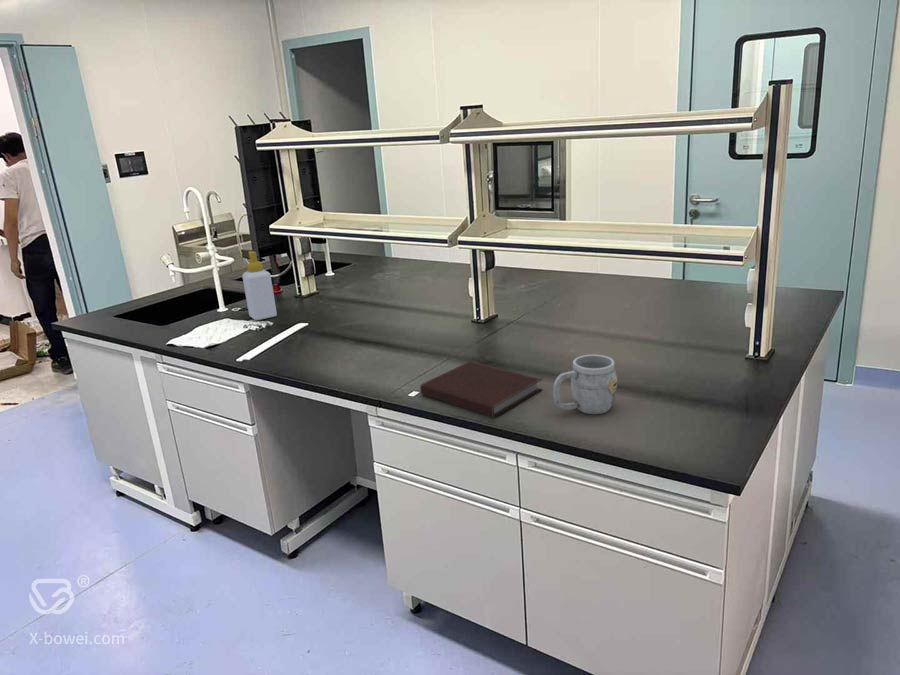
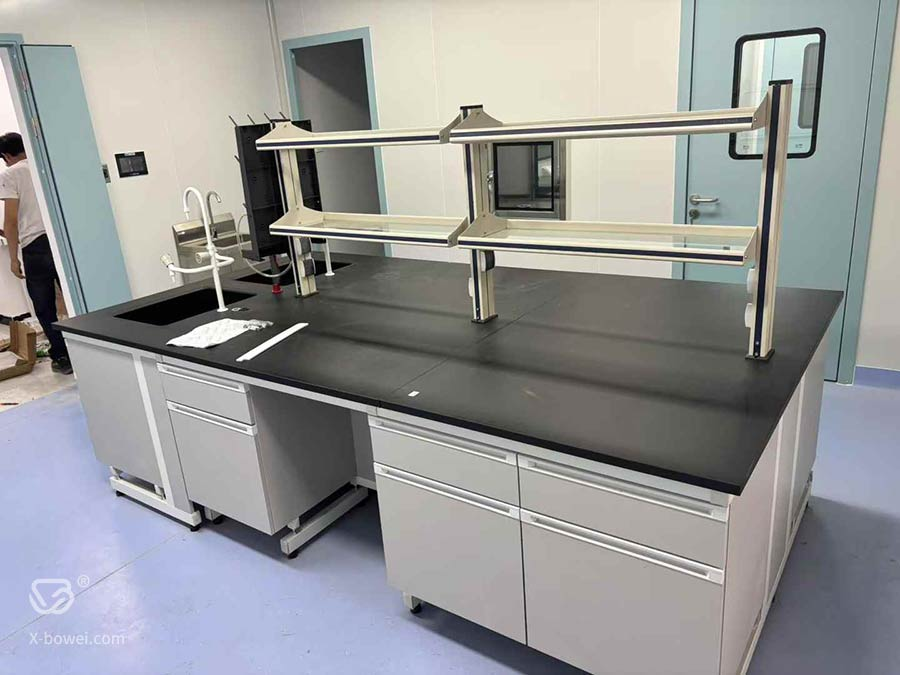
- soap bottle [241,250,278,321]
- mug [552,354,618,415]
- notebook [419,360,544,418]
